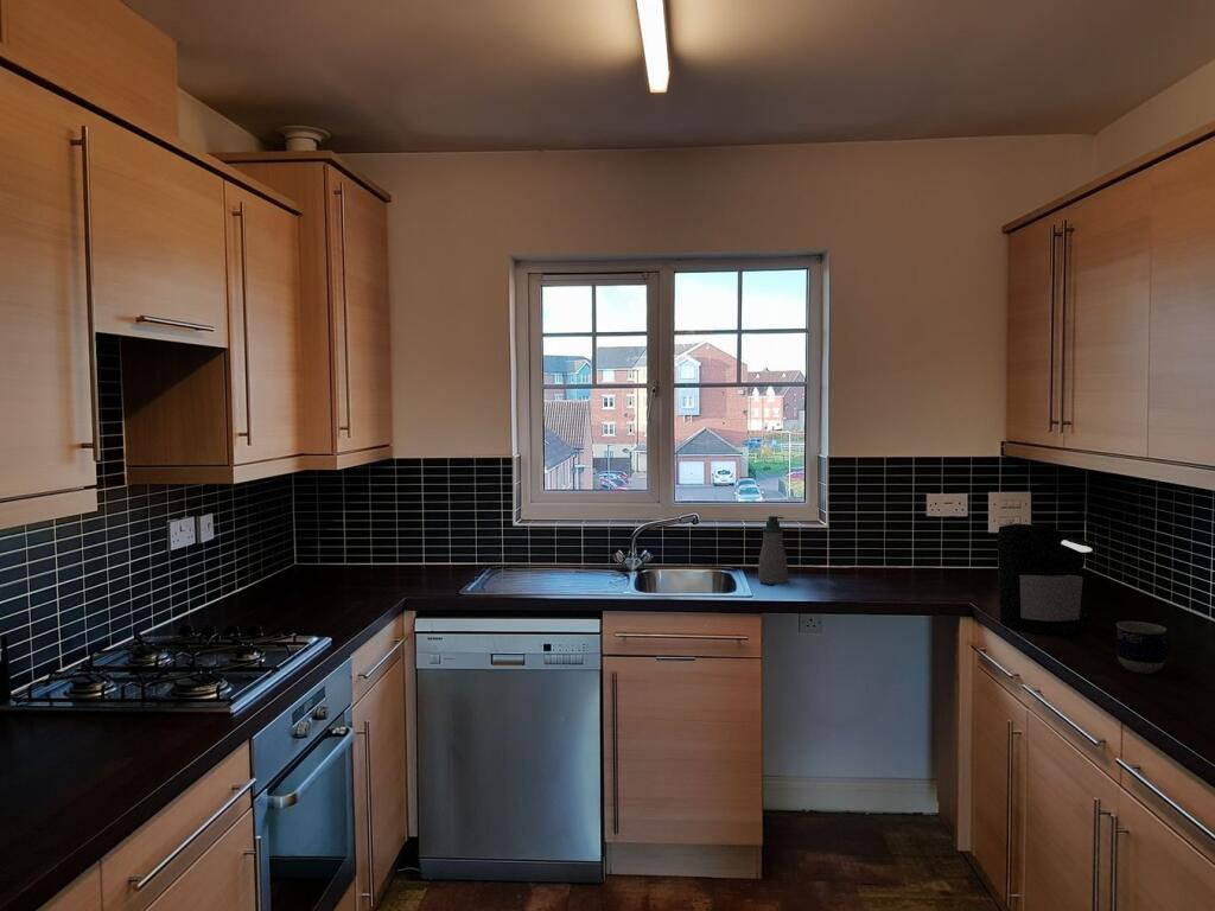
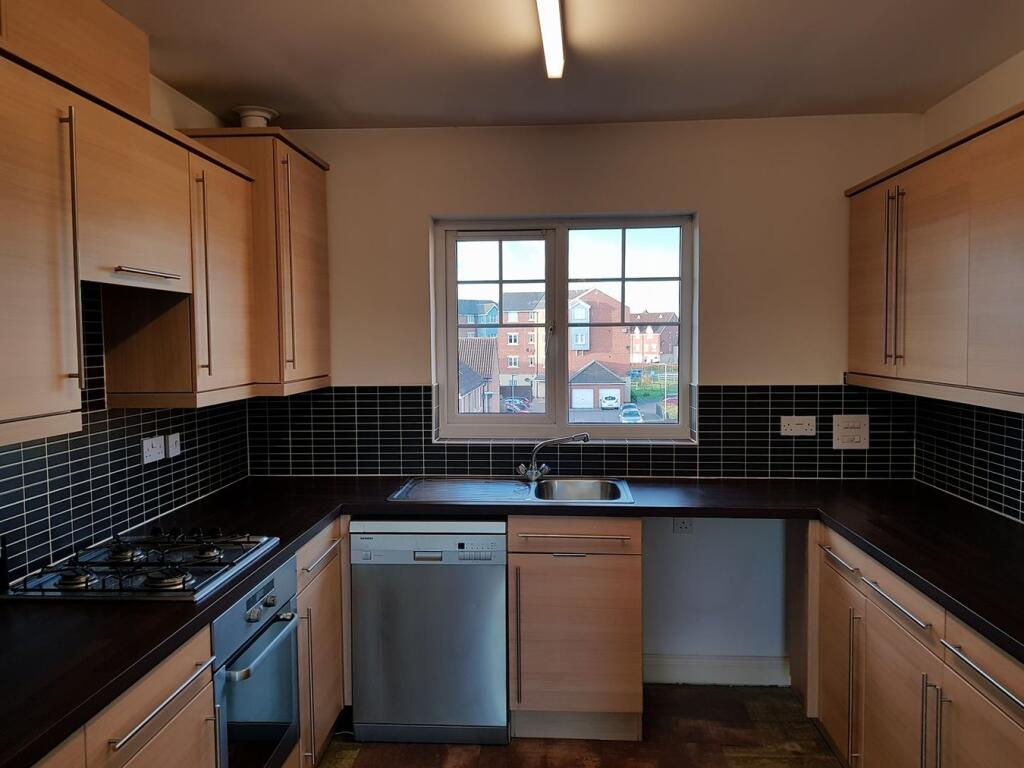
- coffee maker [995,523,1093,636]
- soap bottle [757,515,789,586]
- cup [1115,620,1171,675]
